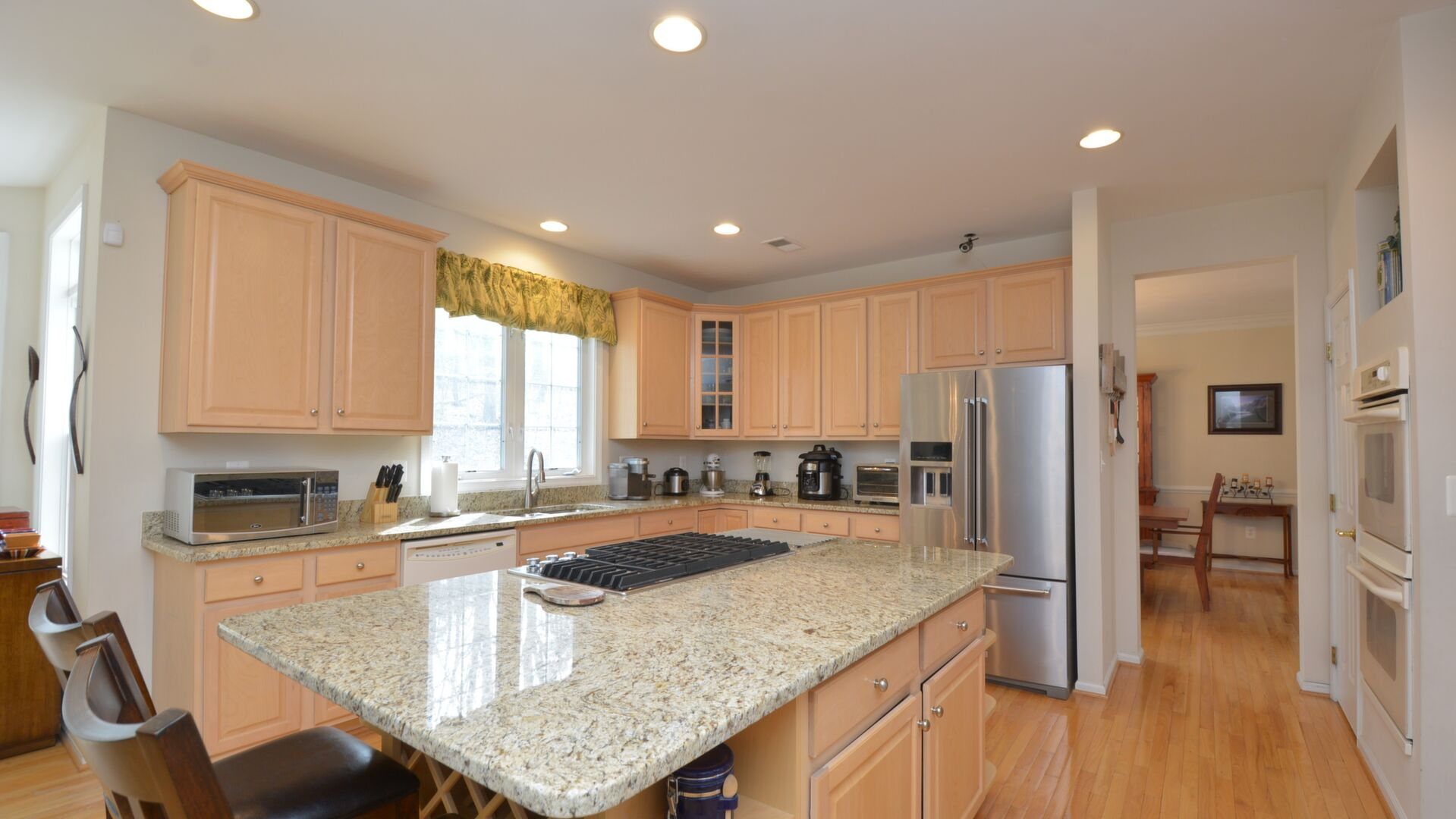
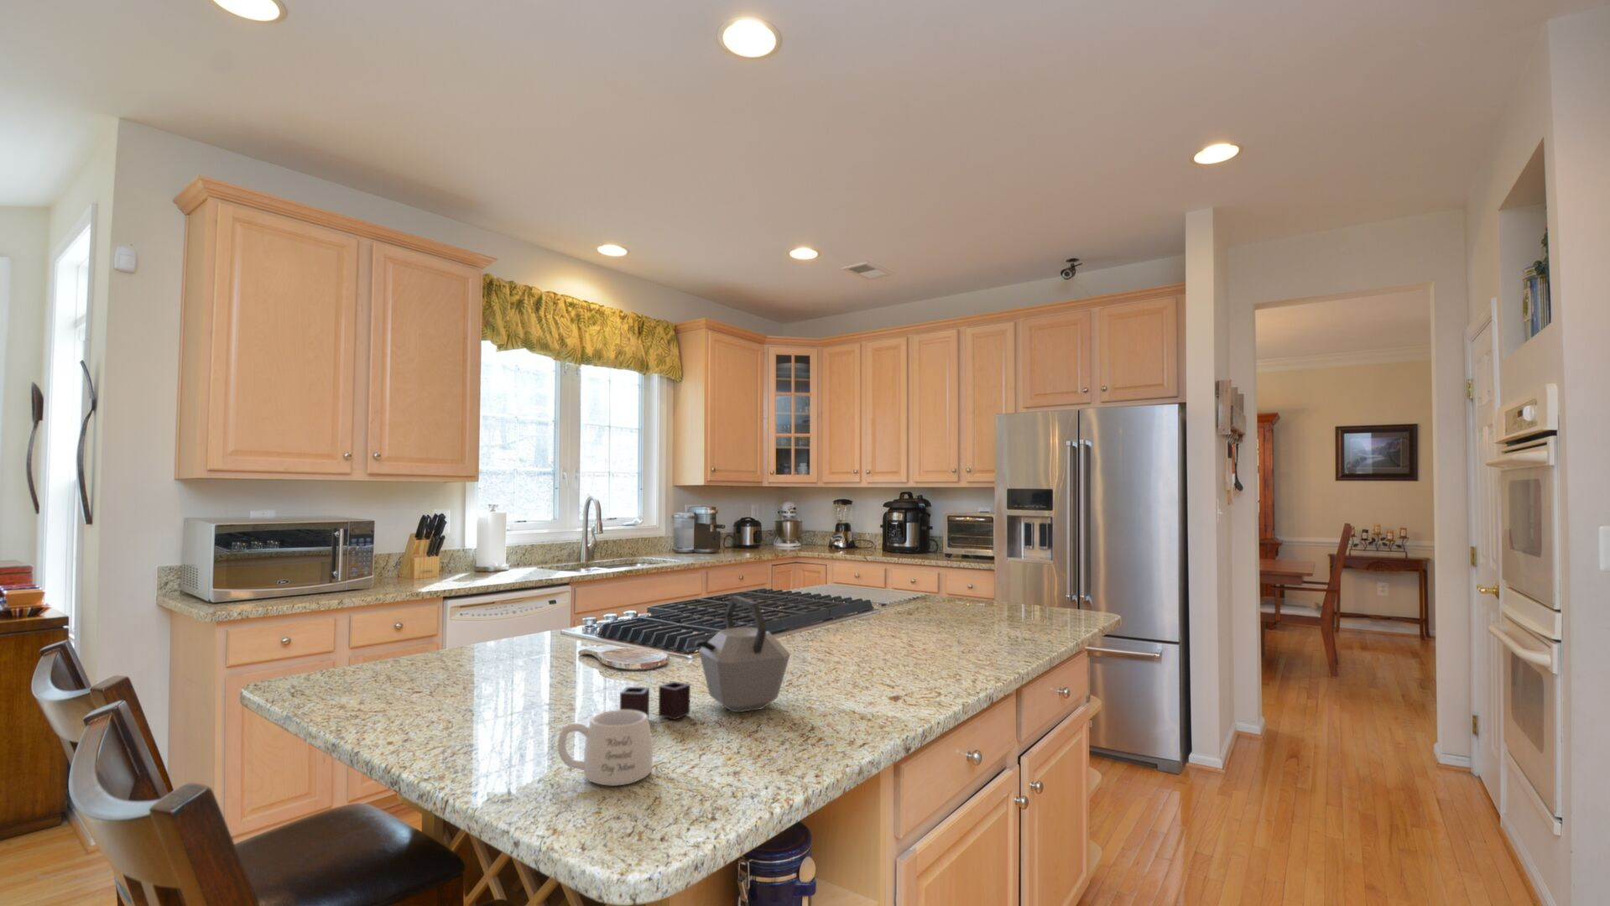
+ mug [557,709,654,787]
+ kettle [619,595,791,720]
